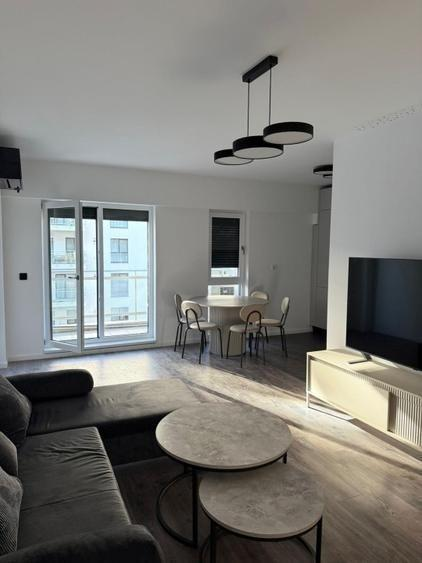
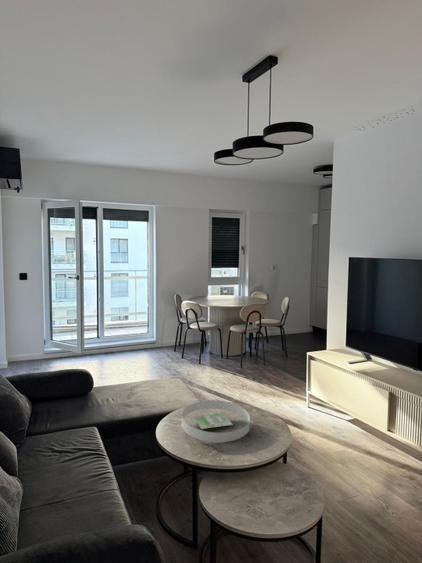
+ decorative tray [181,399,251,444]
